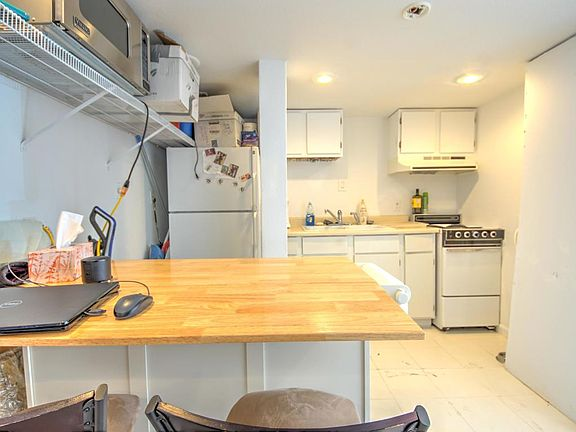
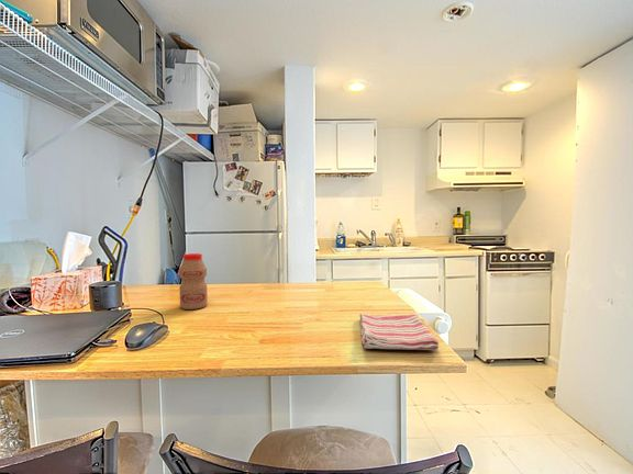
+ bottle [178,252,209,311]
+ dish towel [358,313,440,351]
